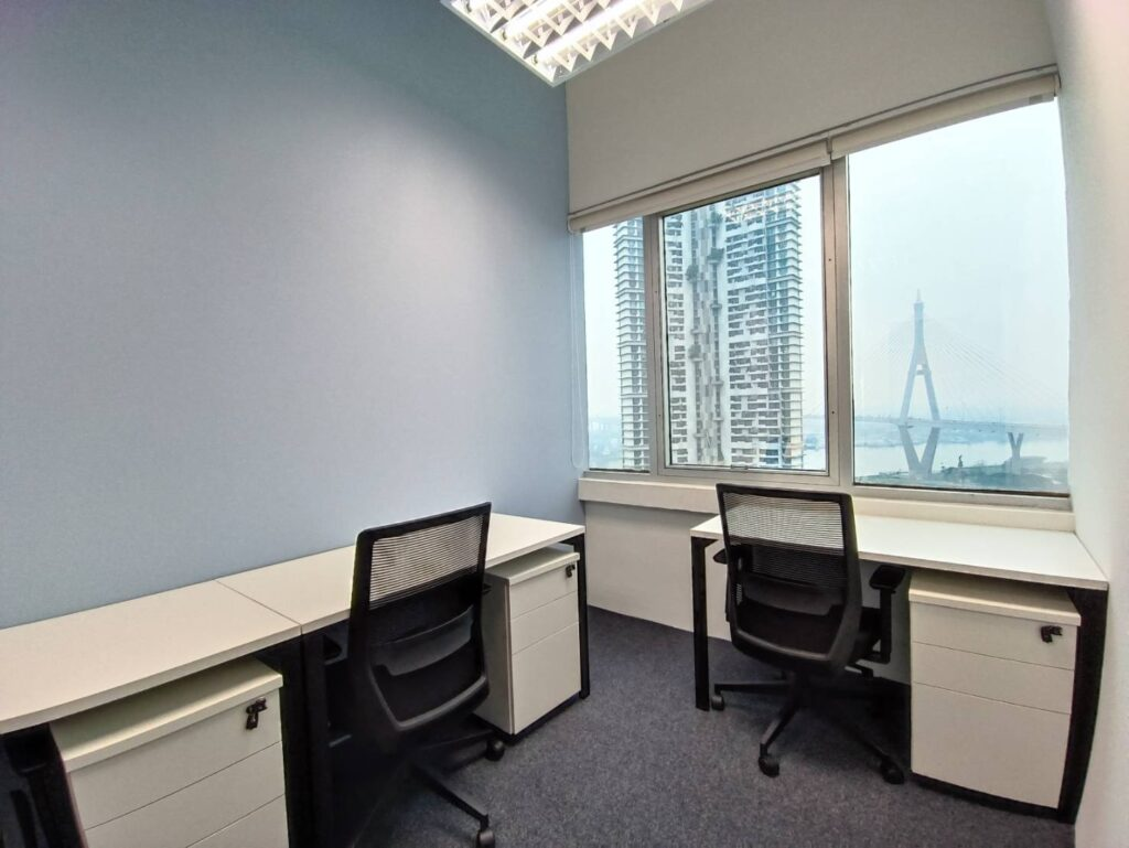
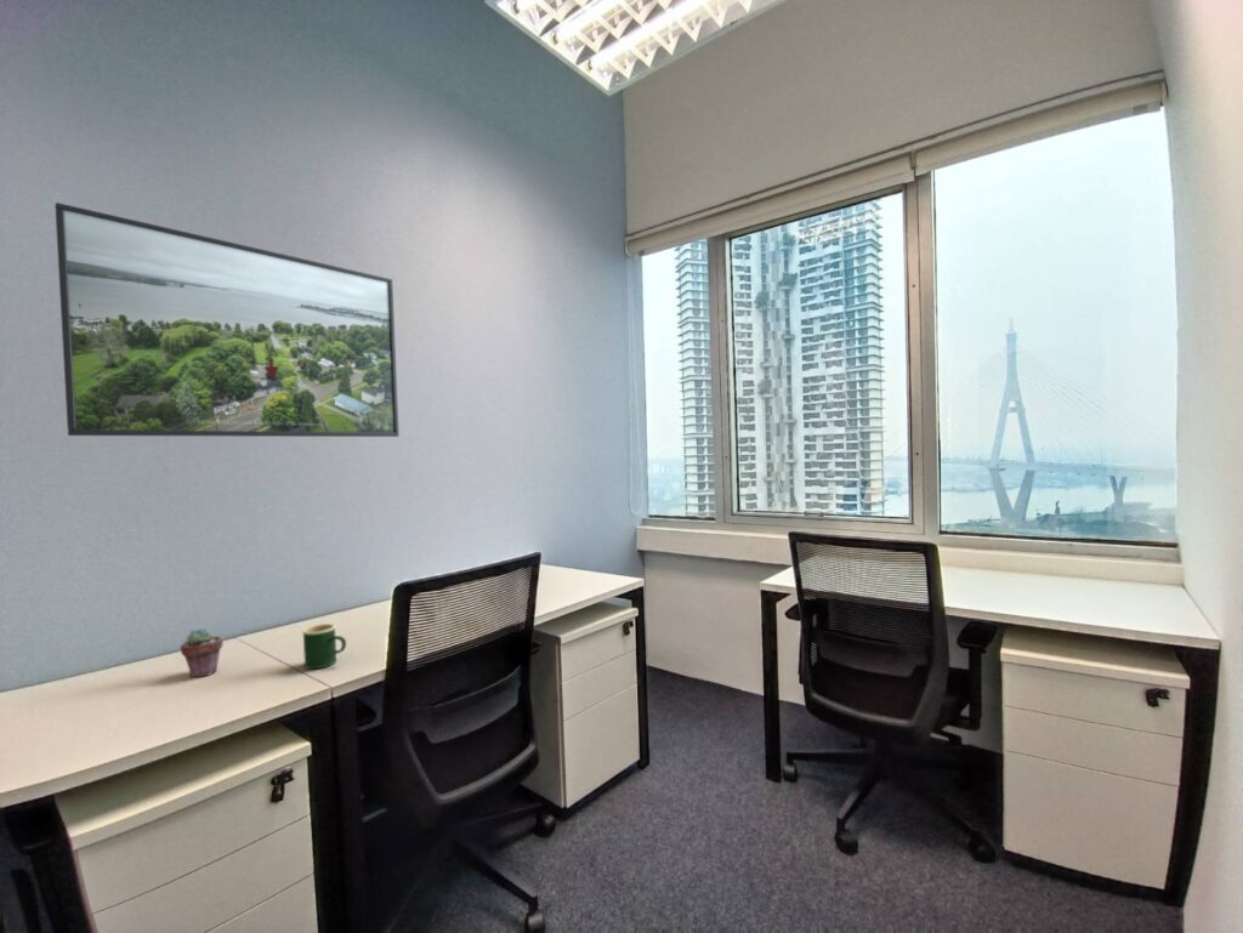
+ potted succulent [180,627,225,678]
+ mug [301,622,347,670]
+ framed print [53,201,401,438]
